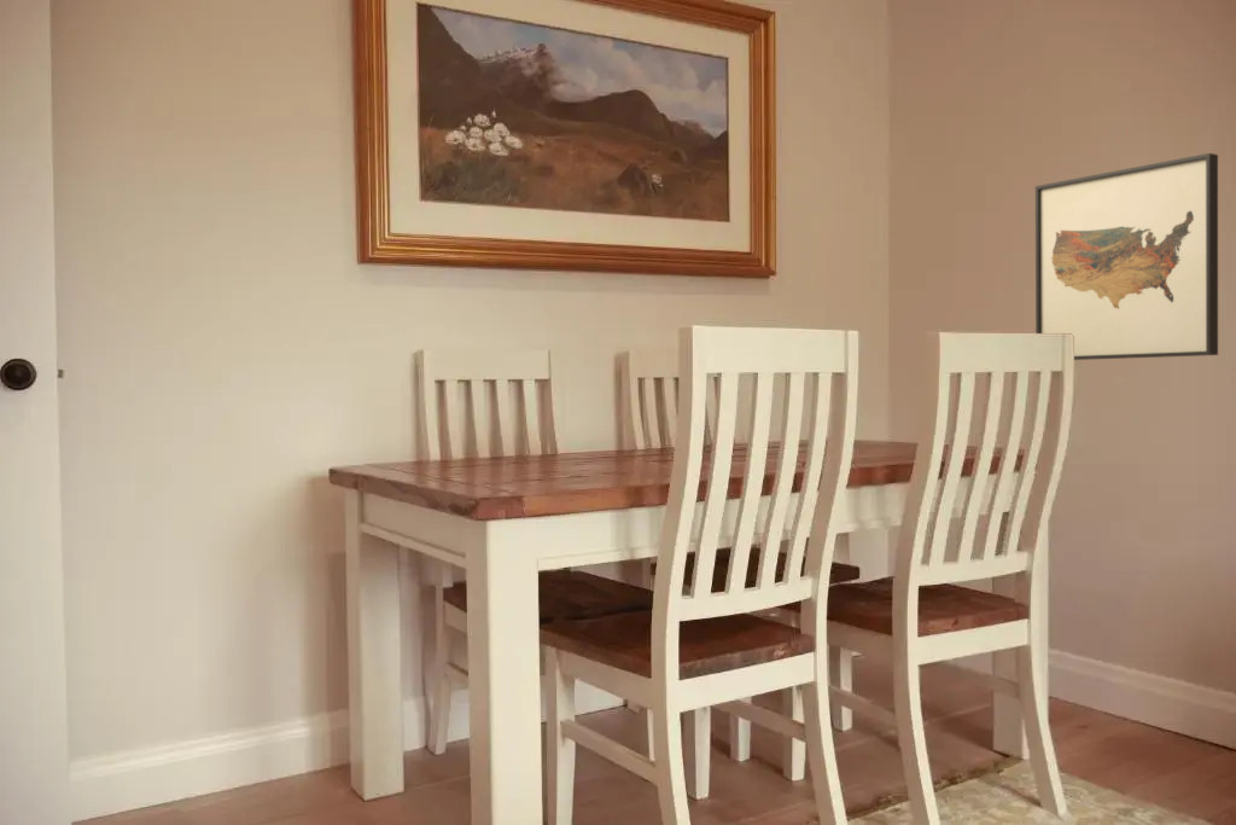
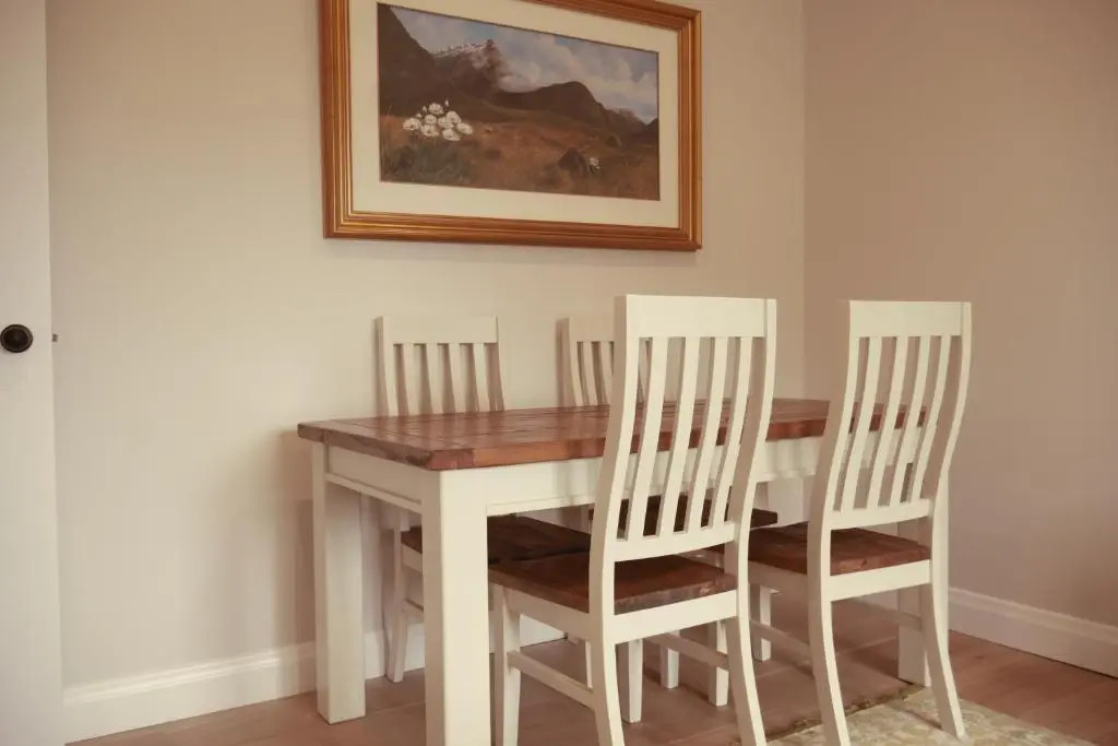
- wall art [1034,152,1219,361]
